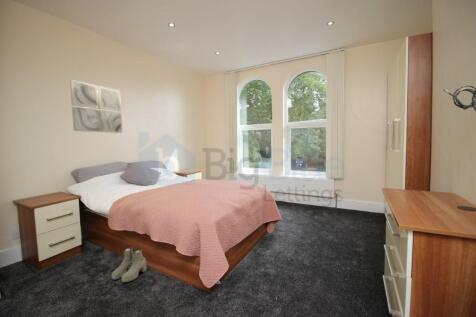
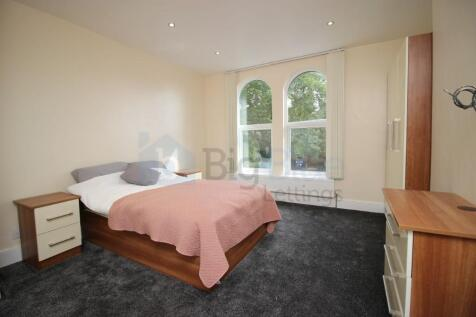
- boots [111,246,147,283]
- wall art [69,79,123,134]
